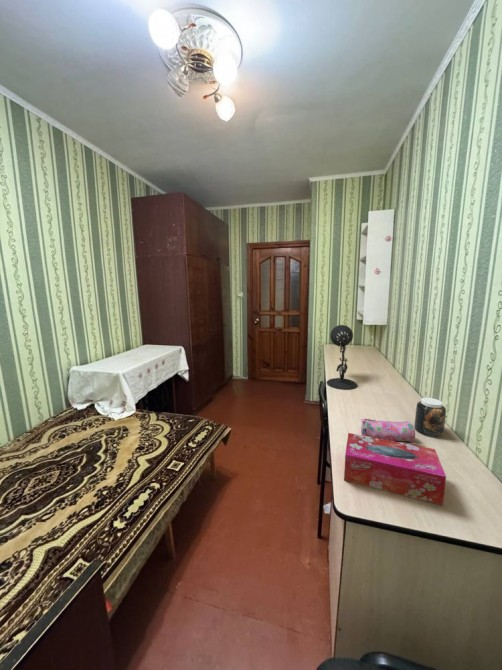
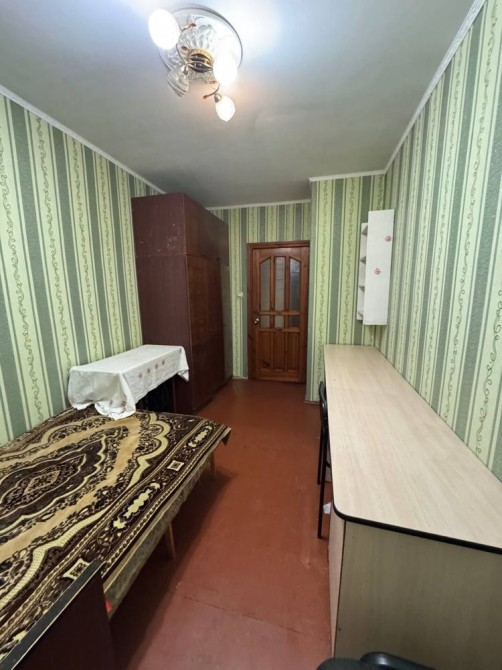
- pencil case [360,418,416,443]
- desk lamp [326,324,358,390]
- jar [414,397,447,439]
- tissue box [343,432,447,506]
